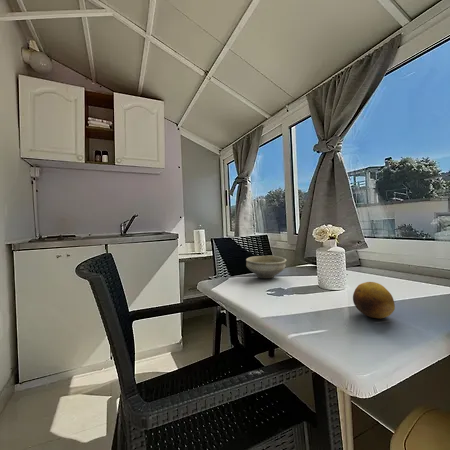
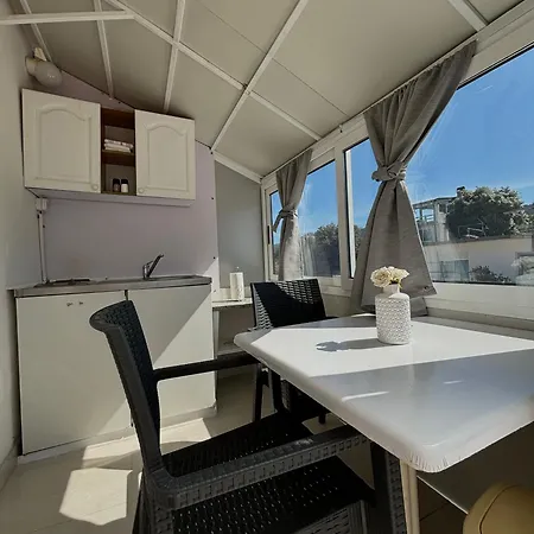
- fruit [352,281,396,319]
- bowl [245,255,287,279]
